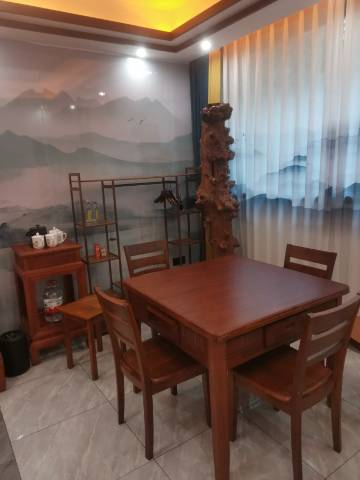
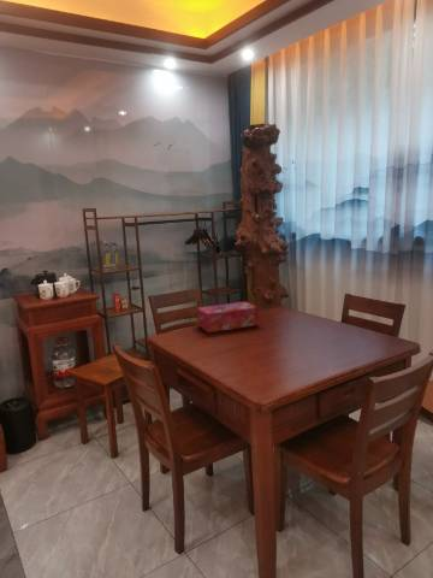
+ tissue box [196,301,260,334]
